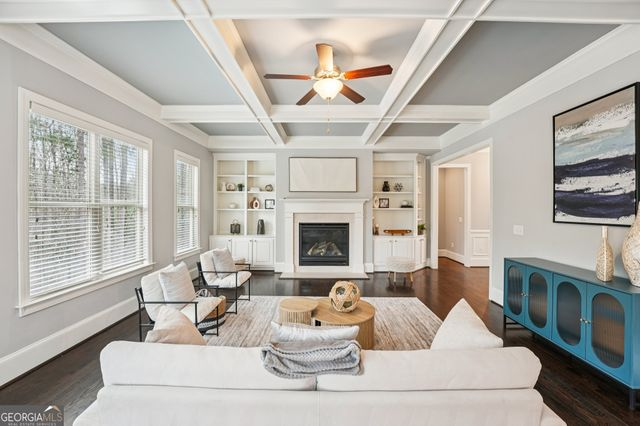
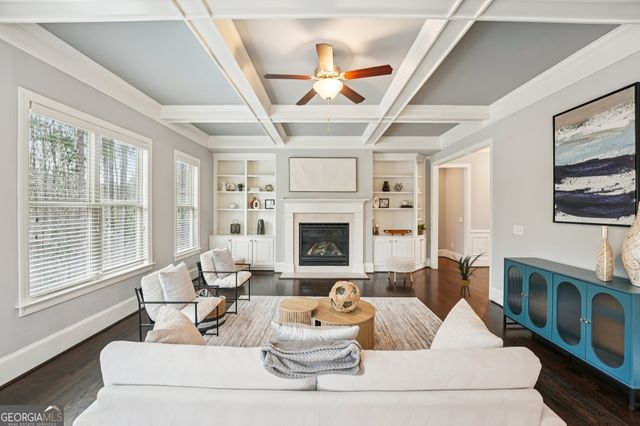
+ house plant [452,252,486,299]
